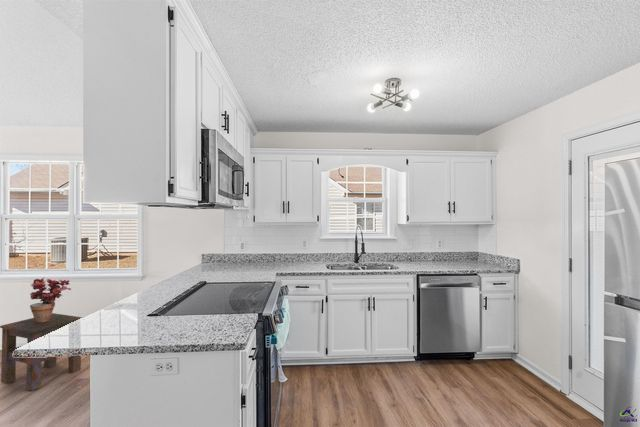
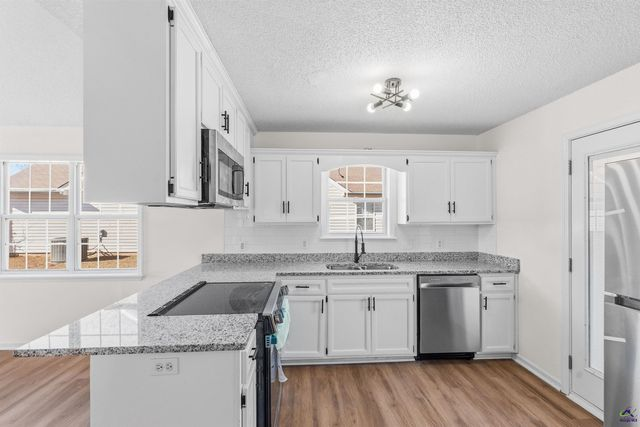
- potted plant [29,276,72,323]
- side table [0,312,83,392]
